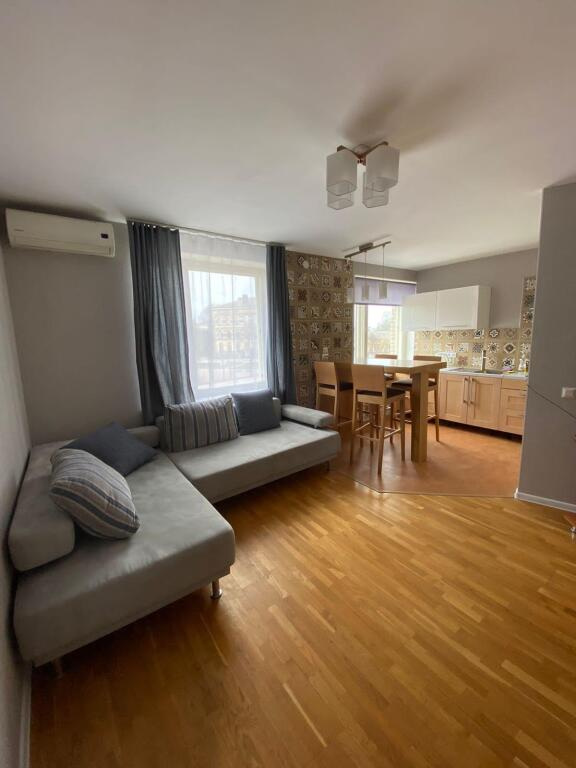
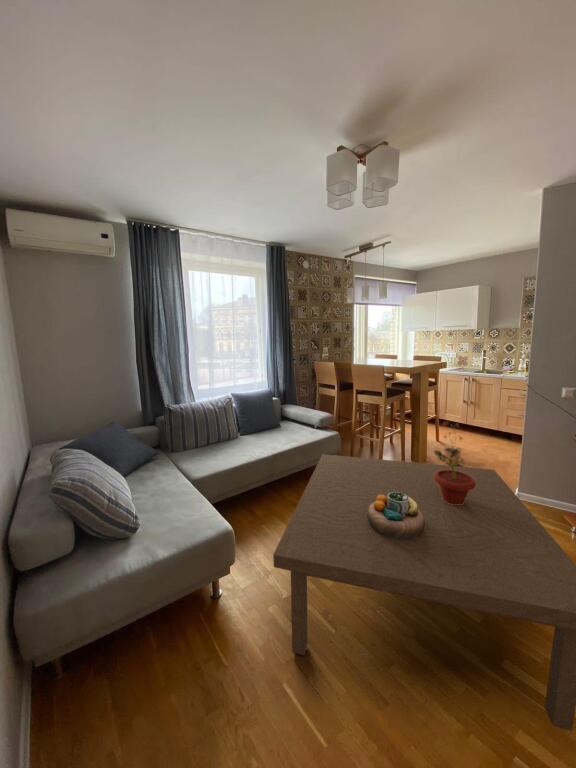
+ coffee table [272,453,576,732]
+ potted plant [442,420,464,466]
+ potted plant [433,446,476,505]
+ decorative bowl [367,491,425,540]
